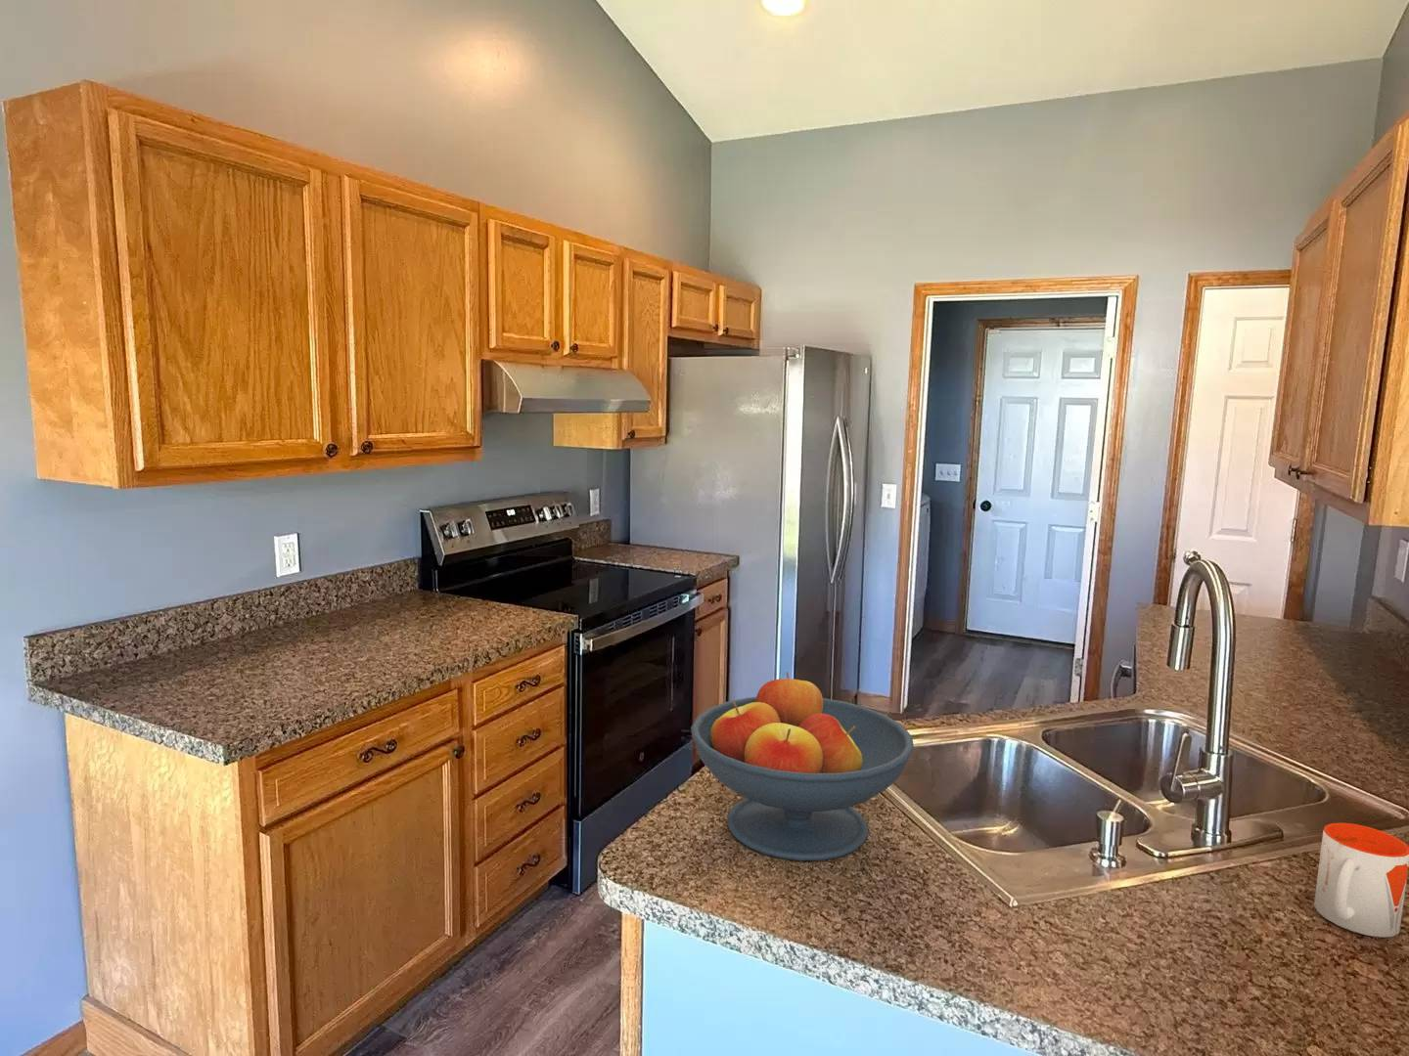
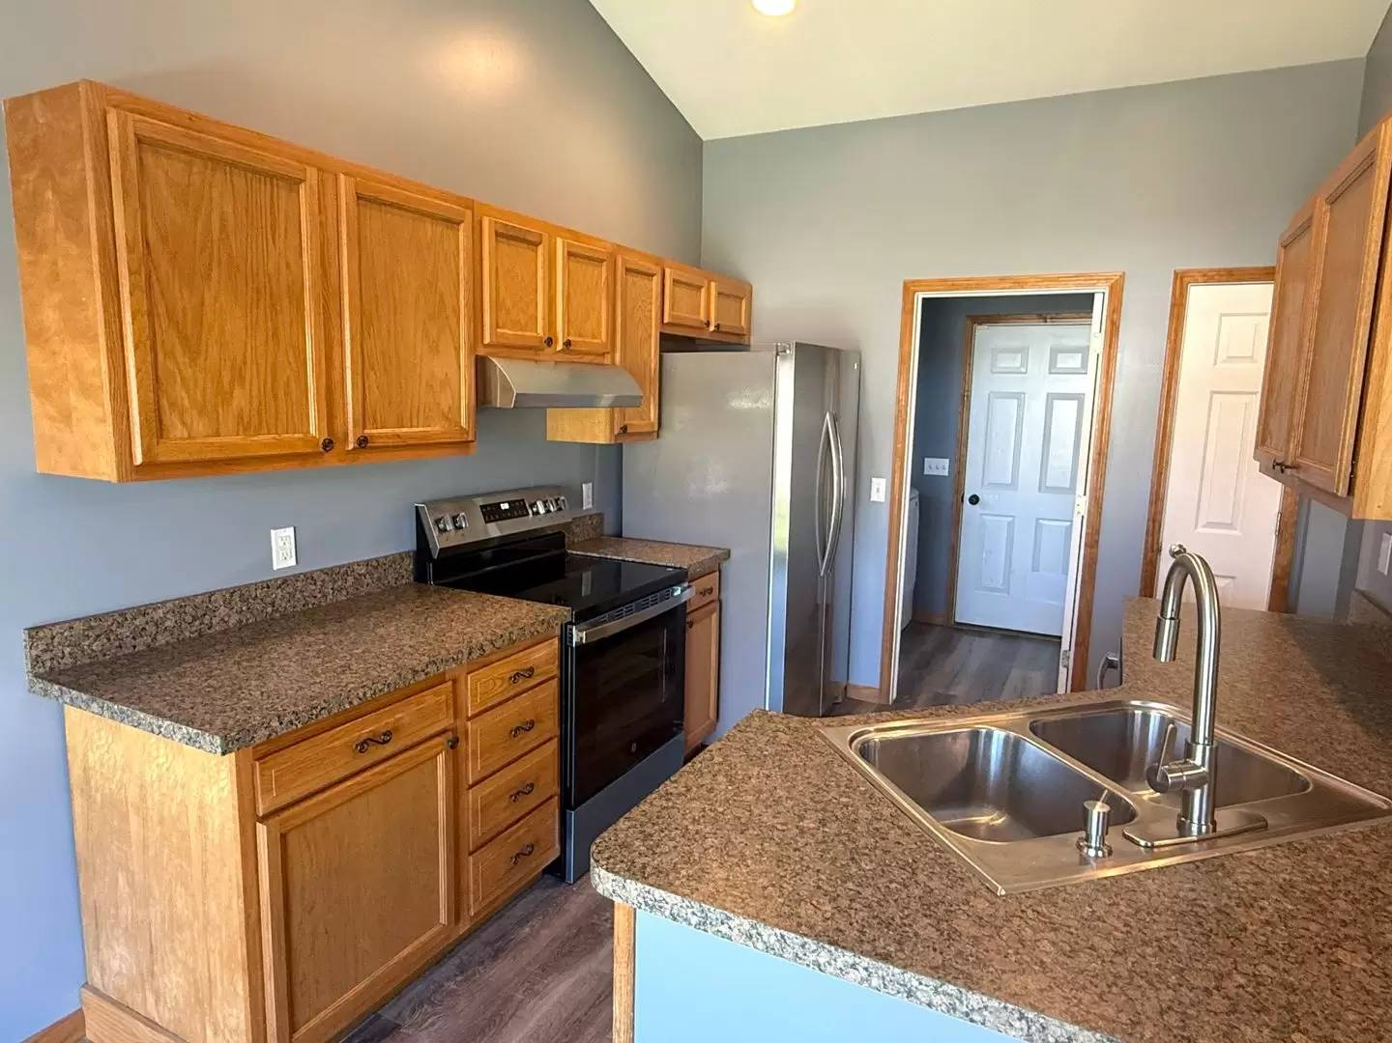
- fruit bowl [690,671,915,862]
- mug [1314,822,1409,938]
